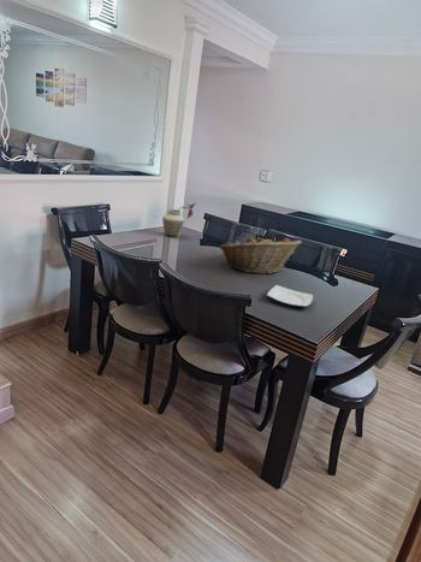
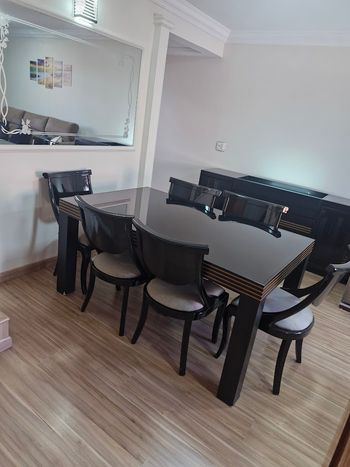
- plate [266,284,314,309]
- fruit basket [218,235,303,276]
- vase [161,202,196,238]
